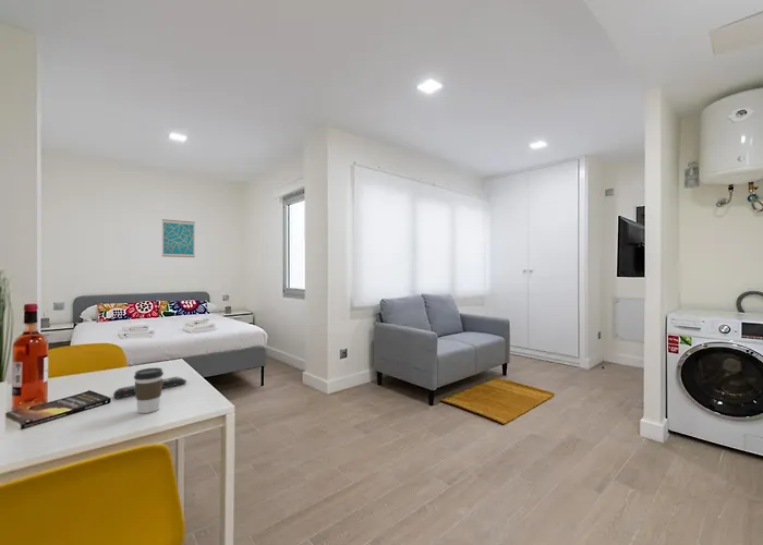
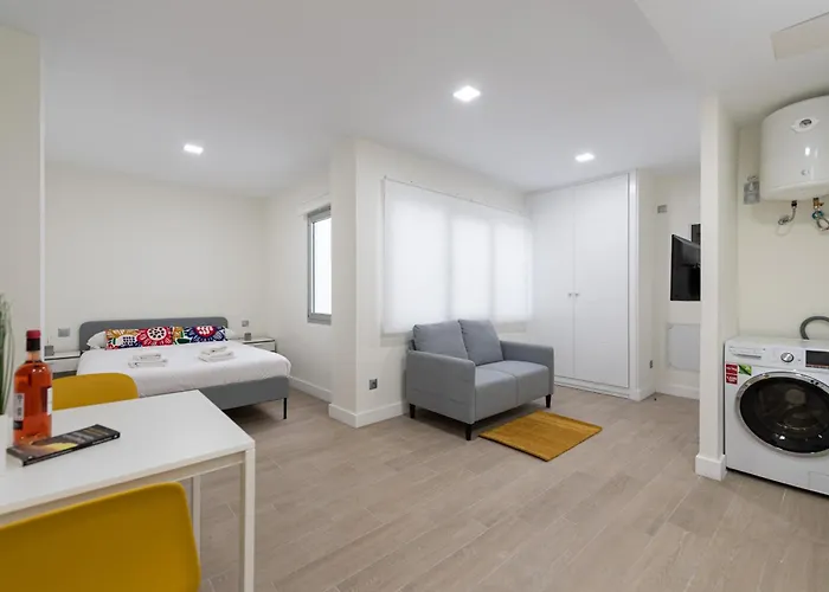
- wall art [161,218,196,258]
- coffee cup [133,366,165,414]
- remote control [112,375,187,399]
